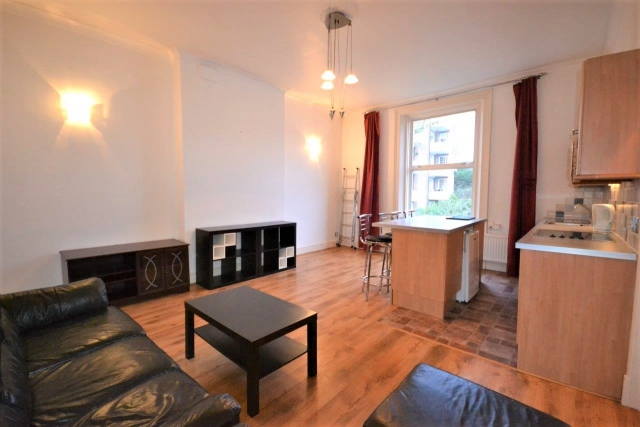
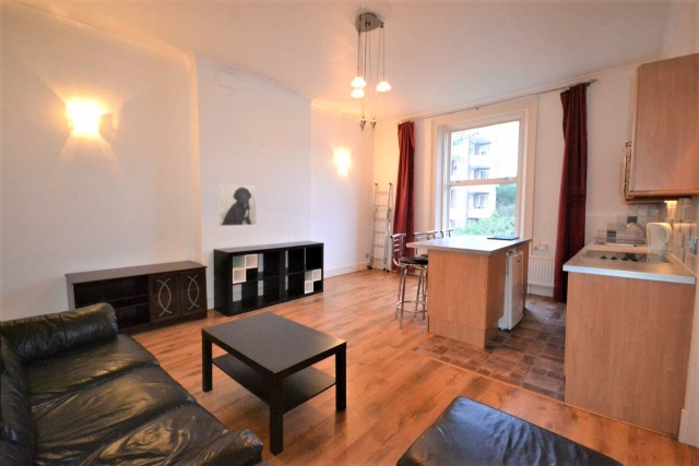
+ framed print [216,183,258,227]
